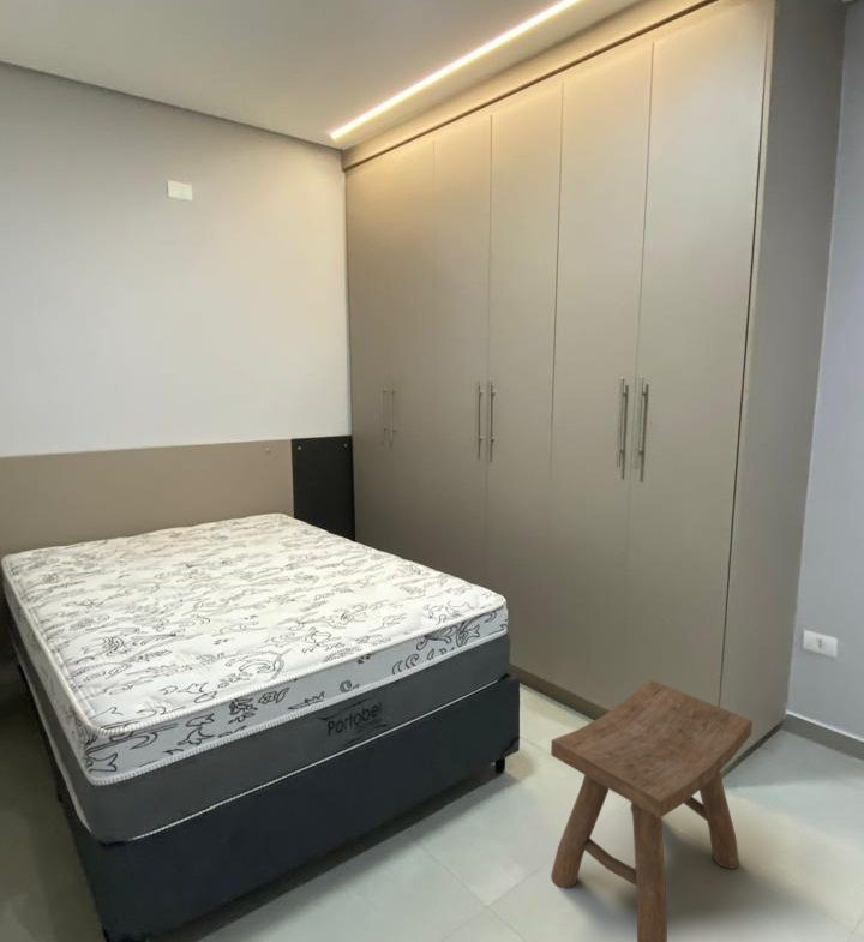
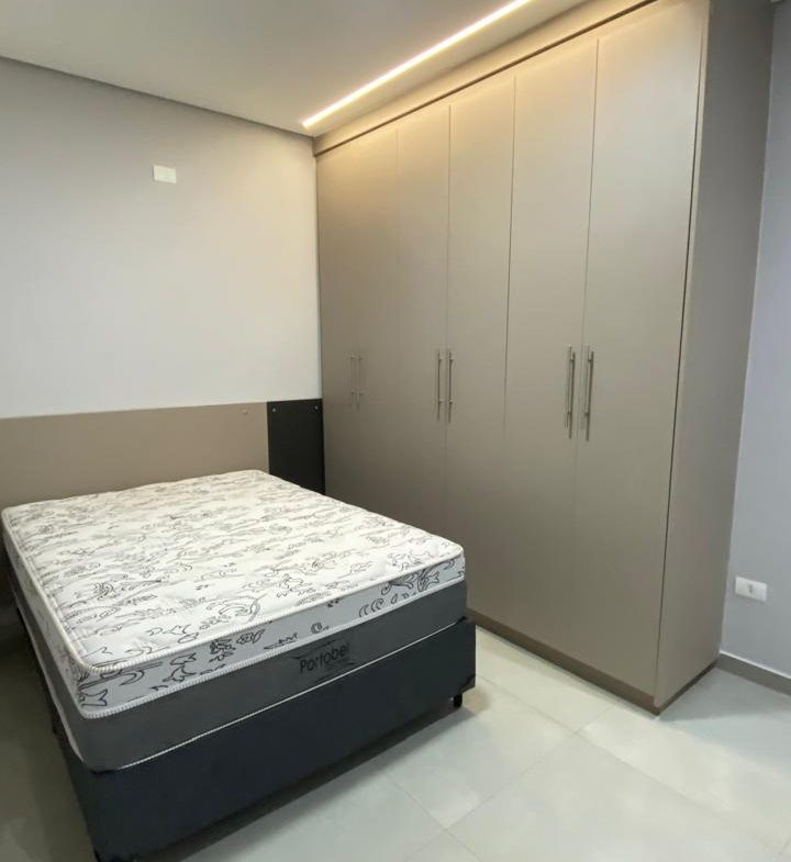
- stool [550,678,754,942]
